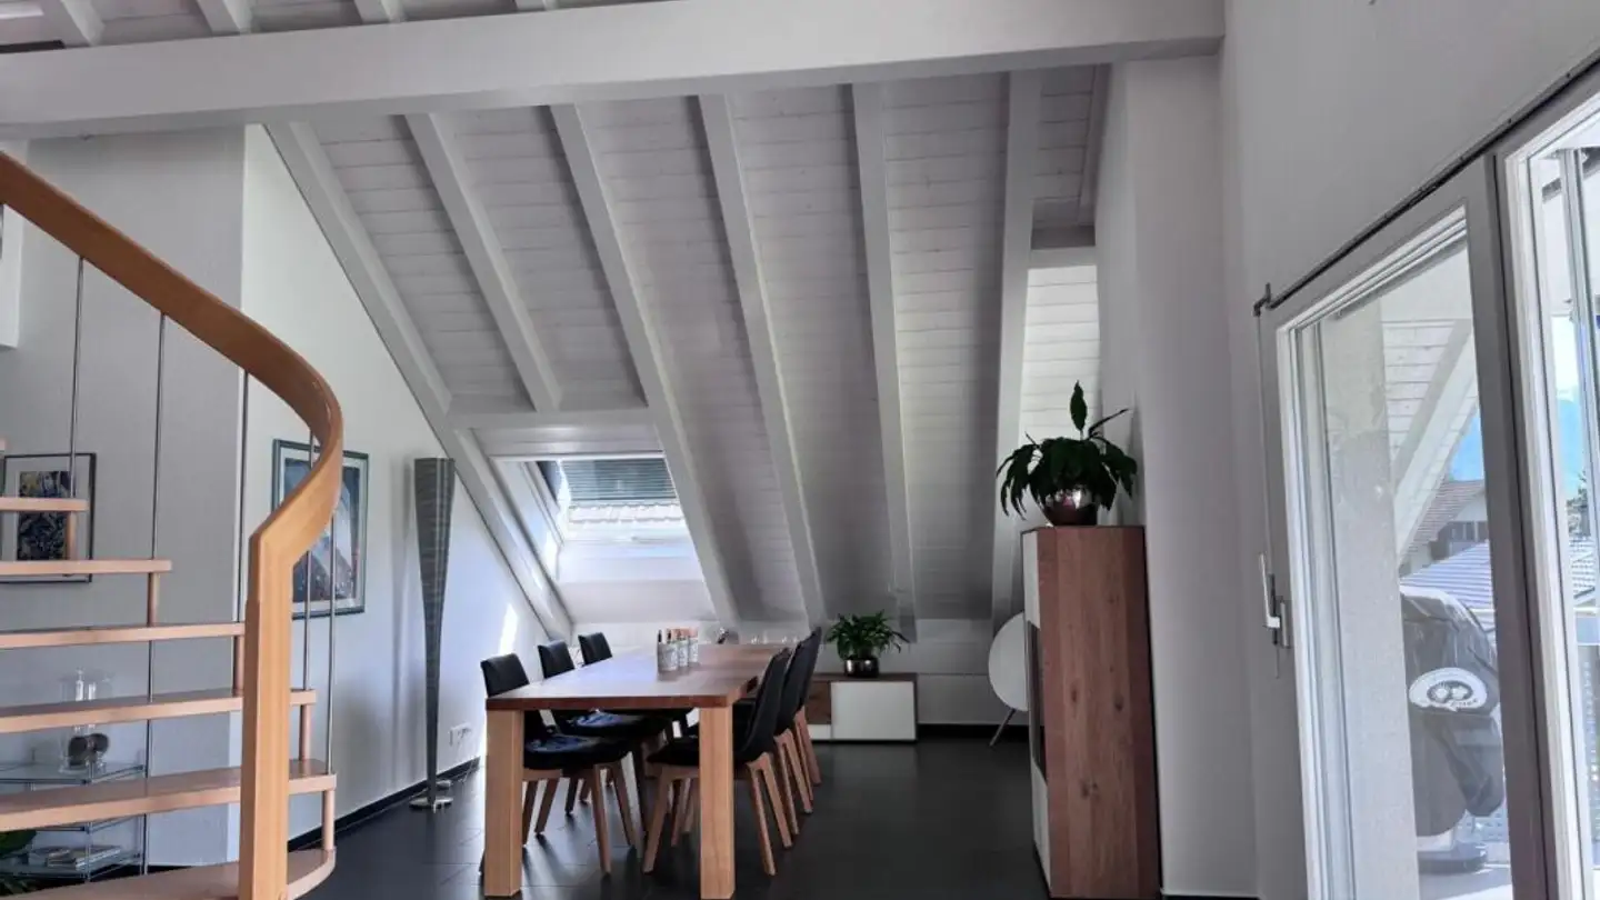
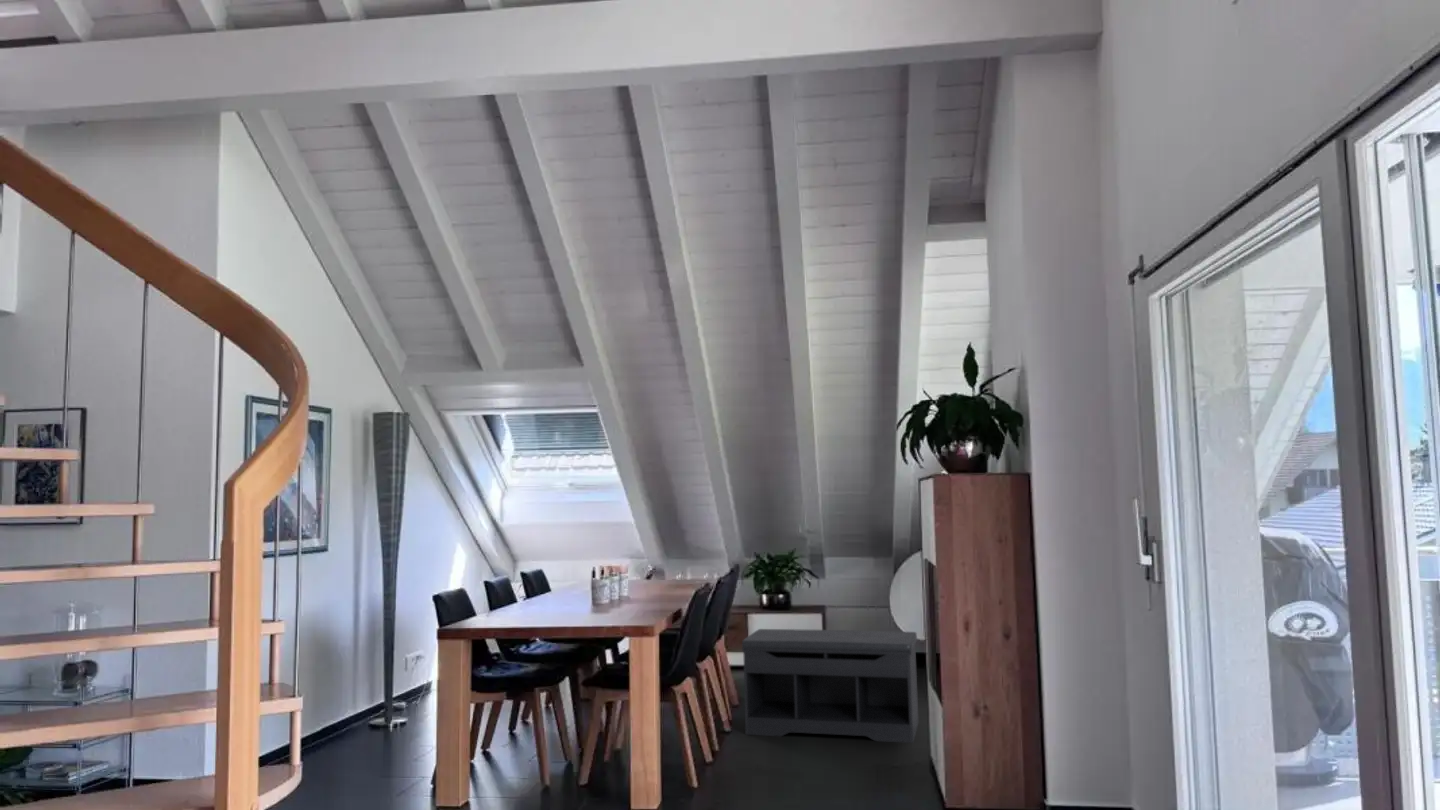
+ bench [741,628,920,744]
